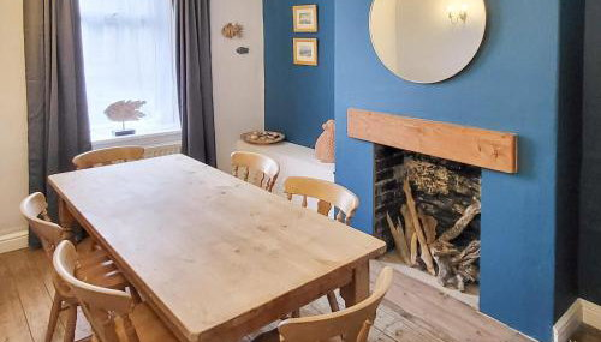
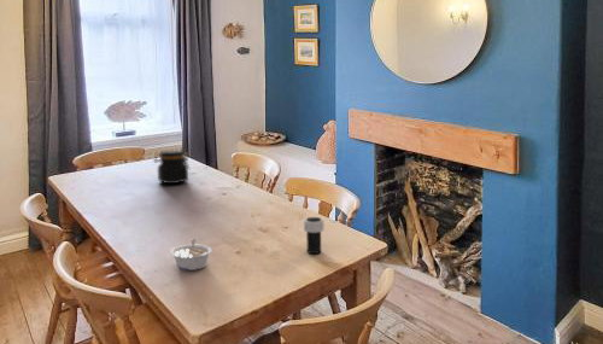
+ cup [303,216,326,255]
+ legume [169,238,213,272]
+ jar [152,150,192,185]
